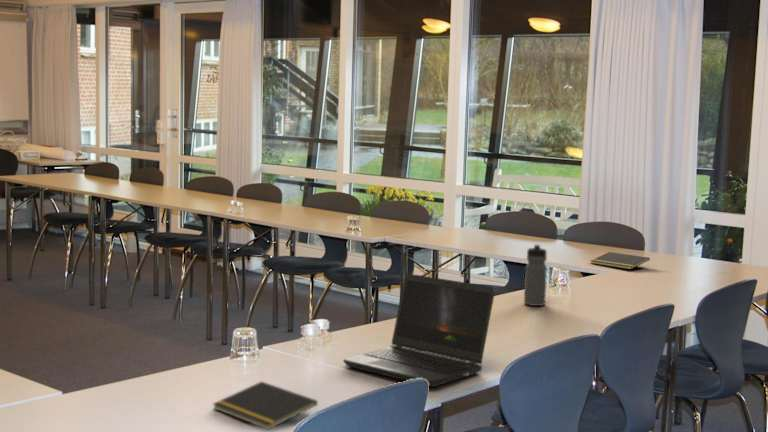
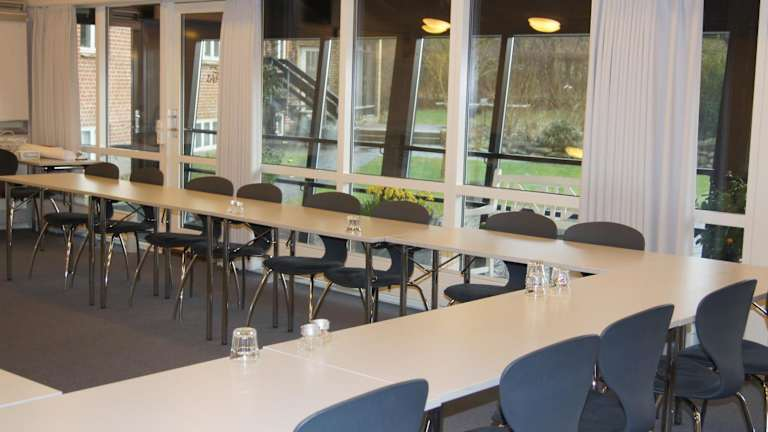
- notepad [590,251,651,270]
- laptop computer [342,273,496,388]
- water bottle [523,243,548,307]
- notepad [212,380,319,431]
